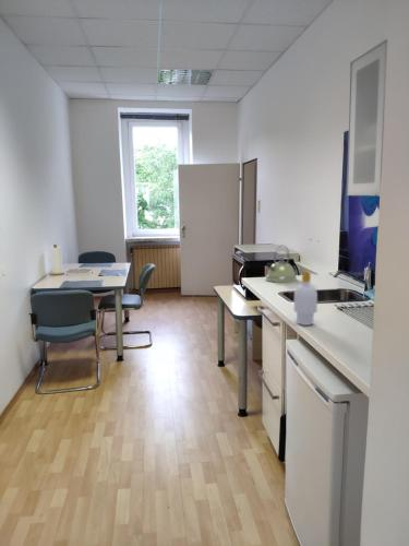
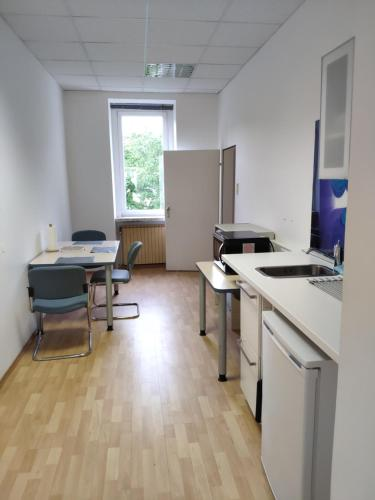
- kettle [265,245,298,284]
- soap bottle [292,270,318,327]
